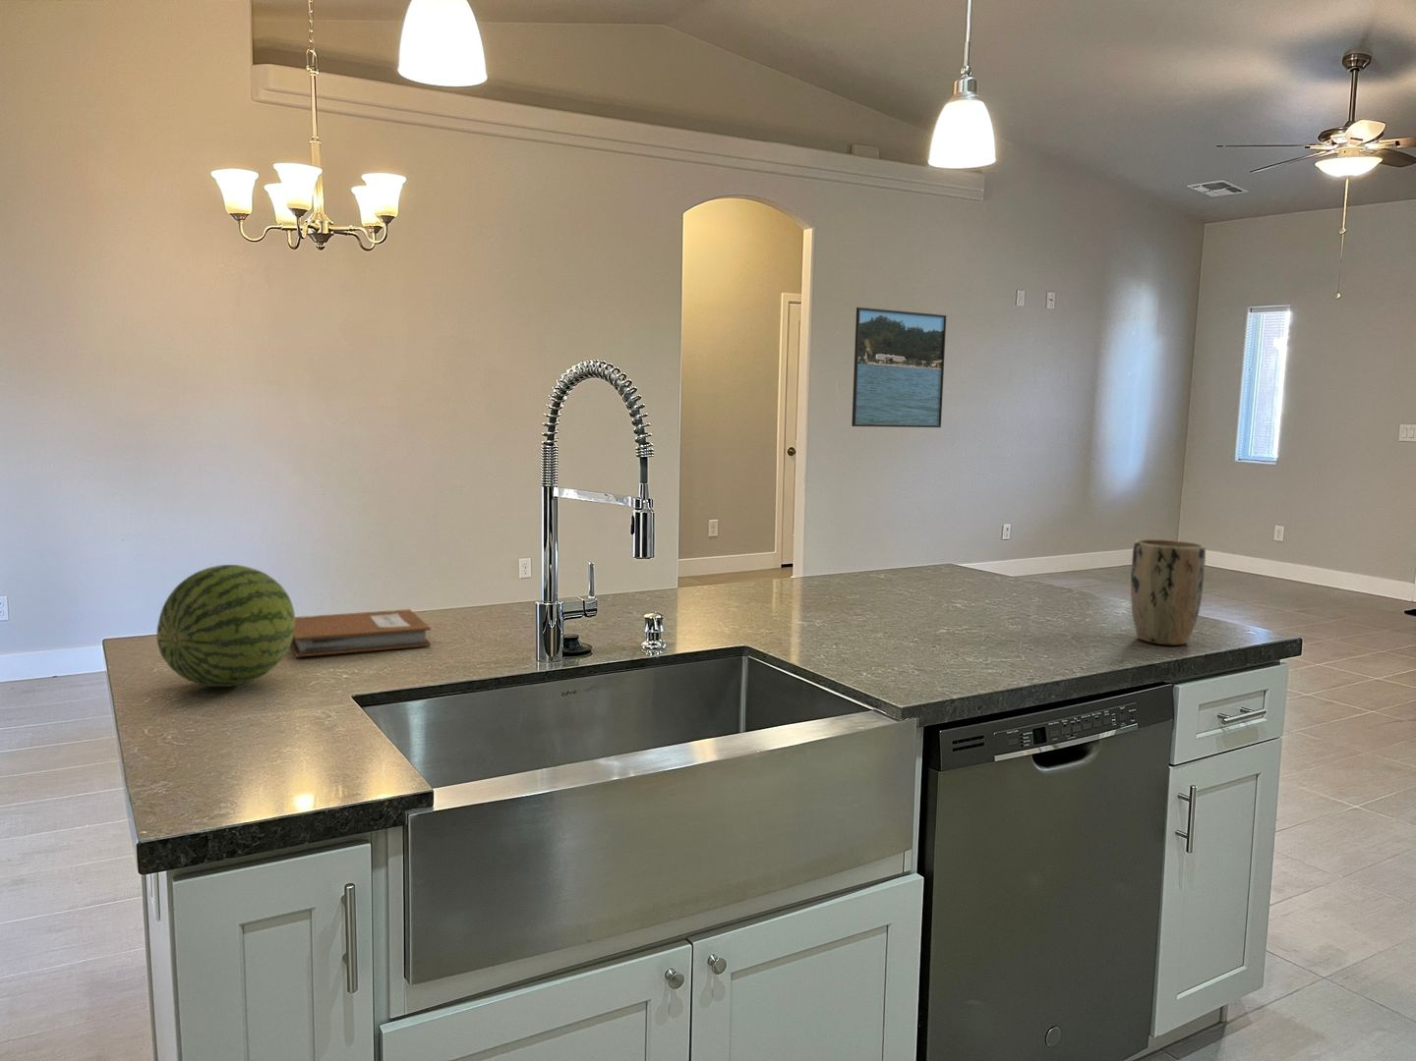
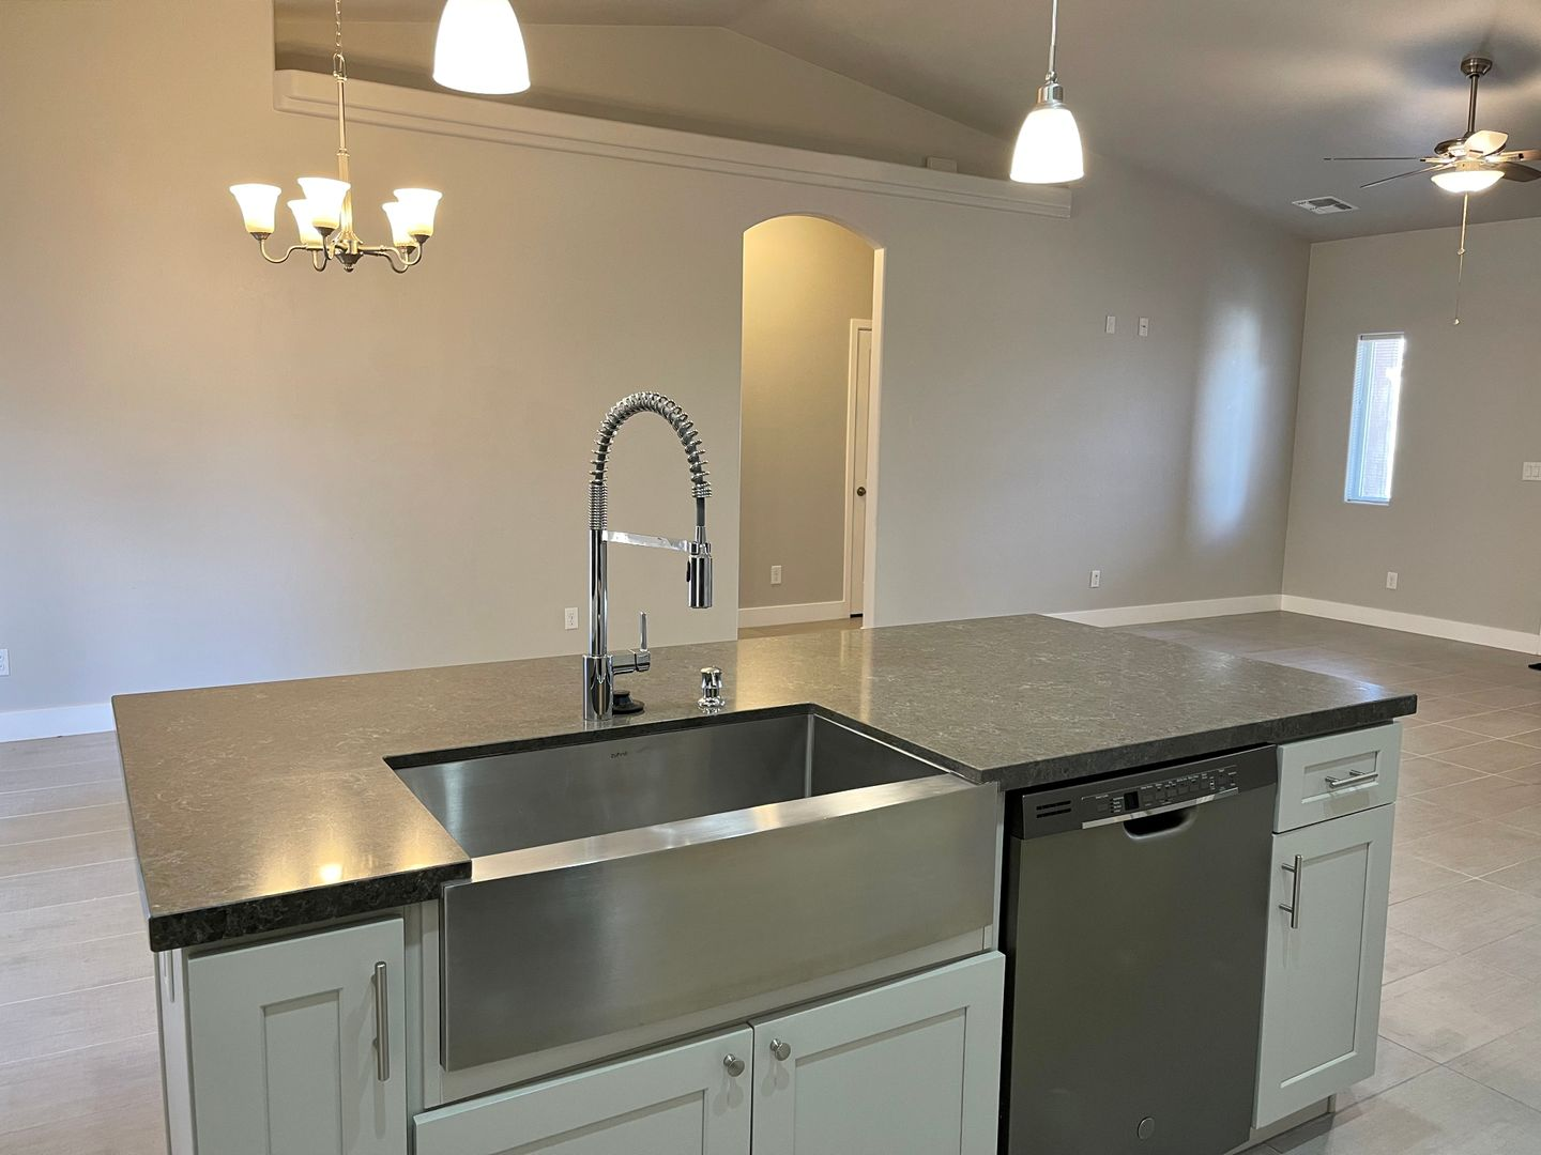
- plant pot [1129,538,1206,645]
- fruit [155,564,295,688]
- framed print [851,306,947,428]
- notebook [290,609,431,659]
